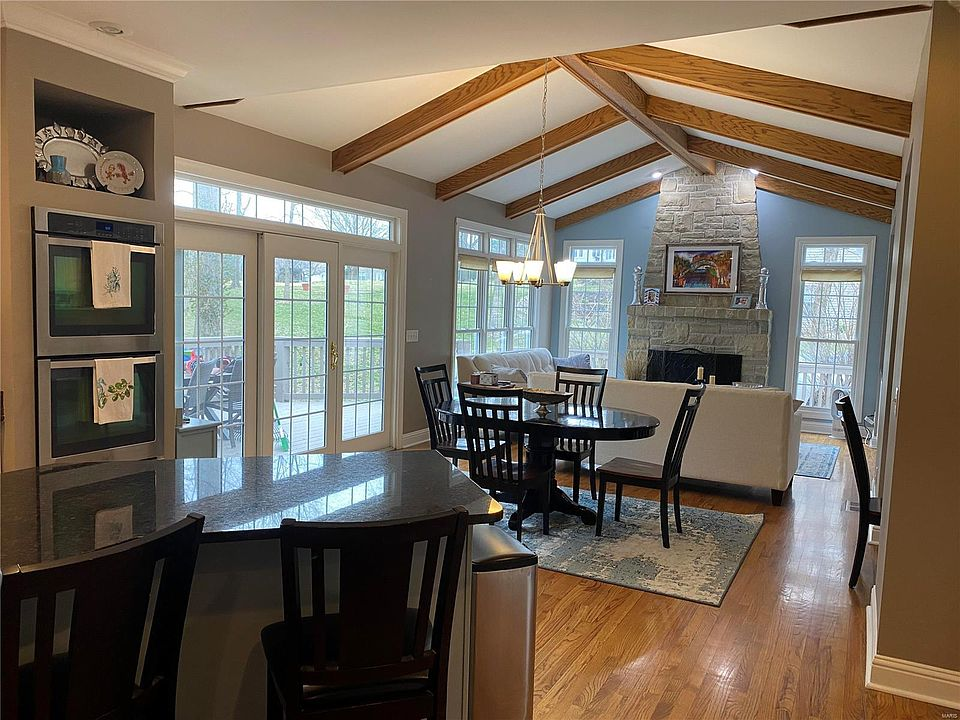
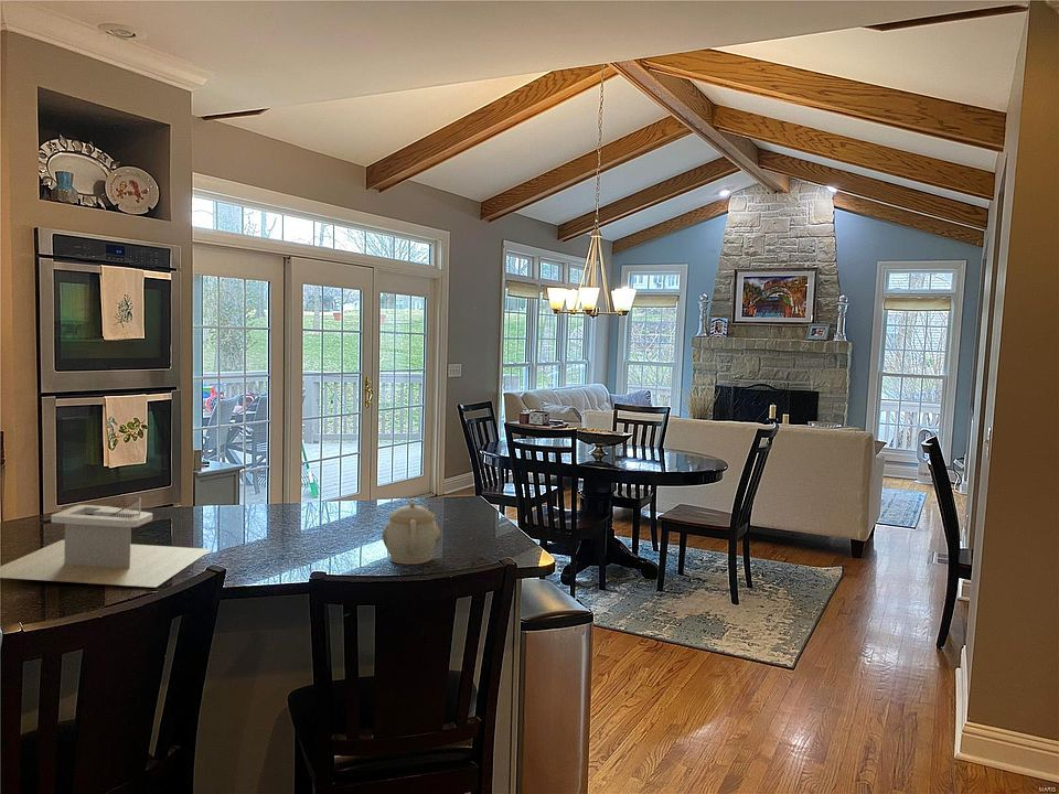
+ teapot [382,500,441,566]
+ architectural model [0,497,213,589]
